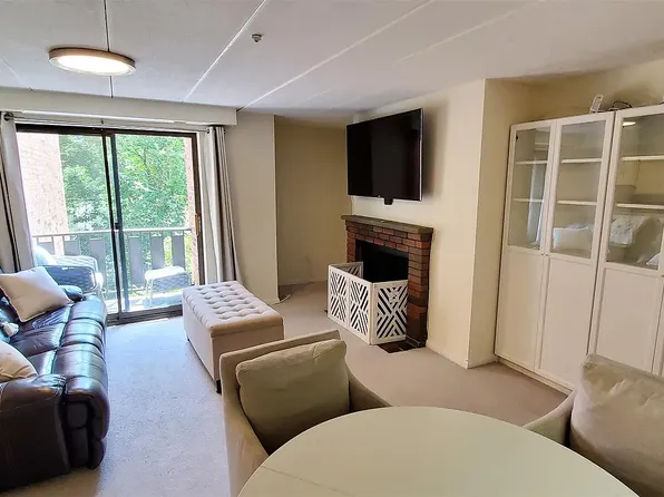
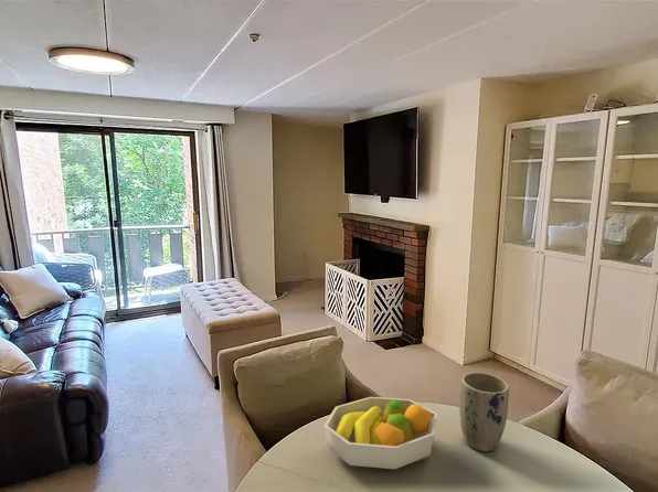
+ plant pot [458,372,510,452]
+ fruit bowl [323,396,438,470]
